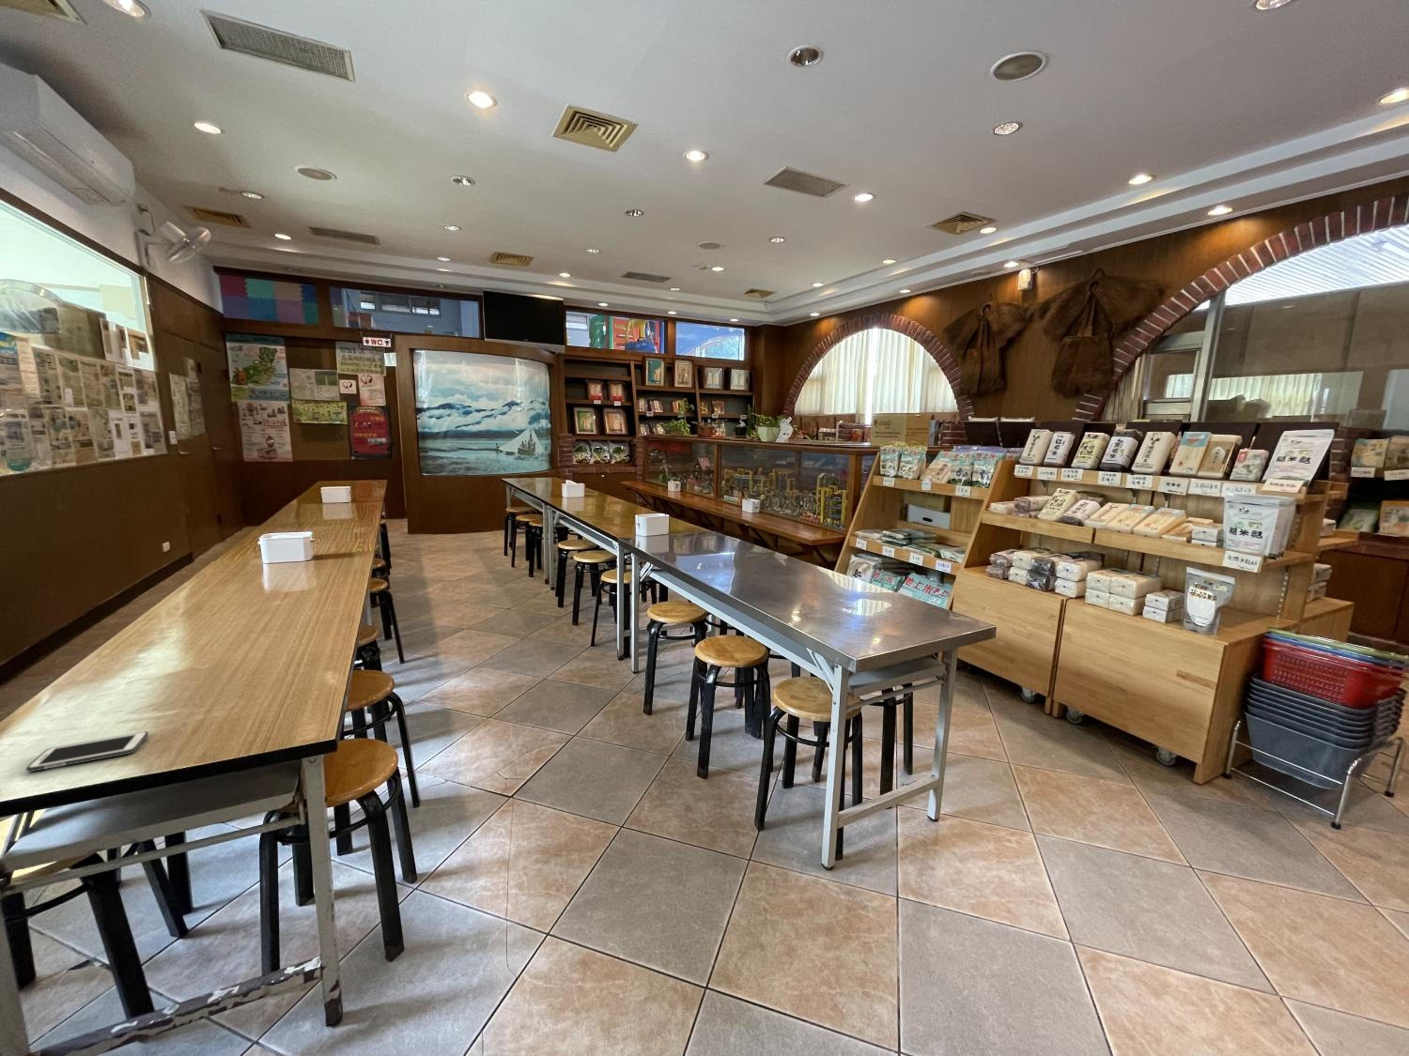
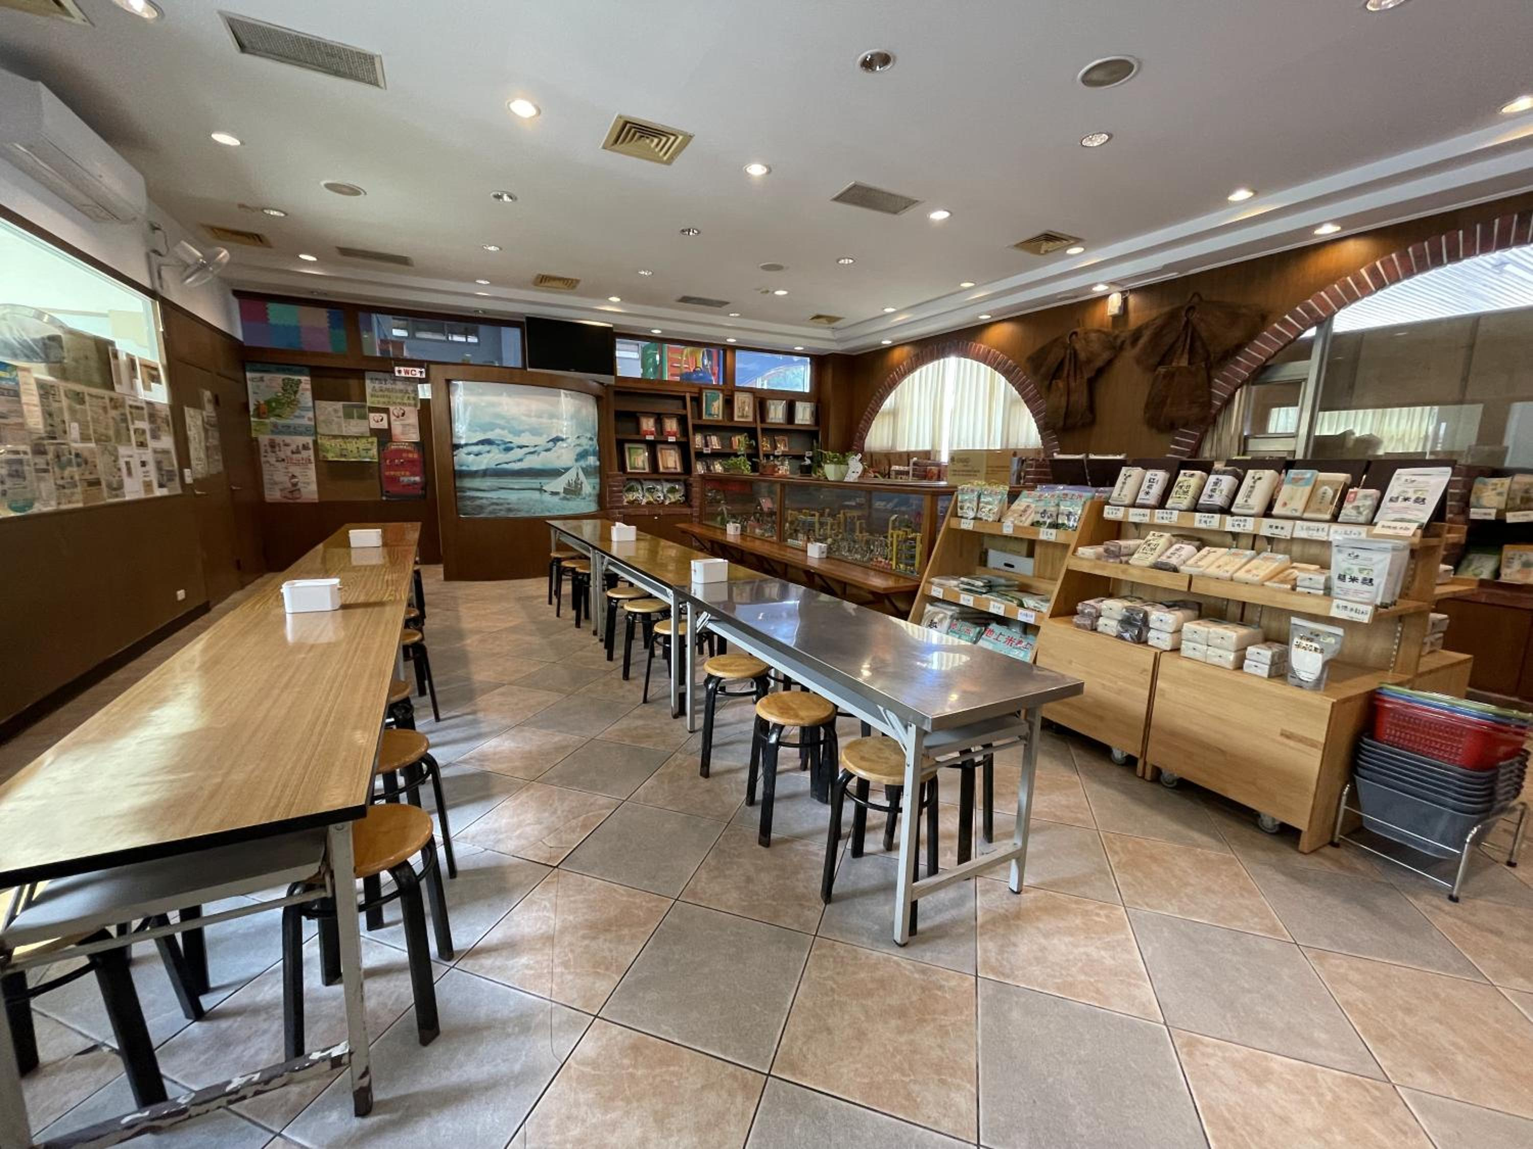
- cell phone [26,731,149,772]
